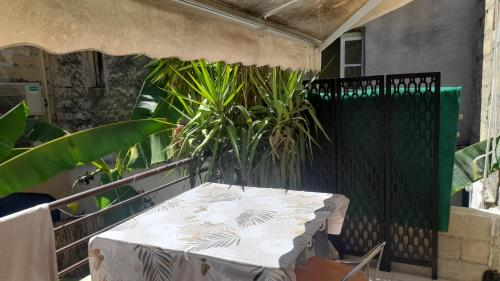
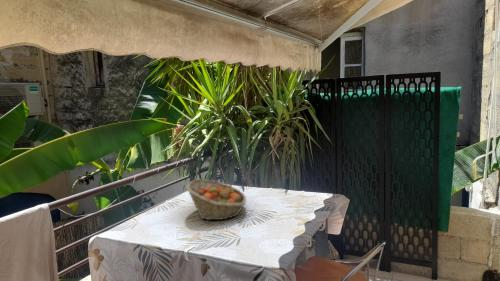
+ fruit basket [185,178,247,221]
